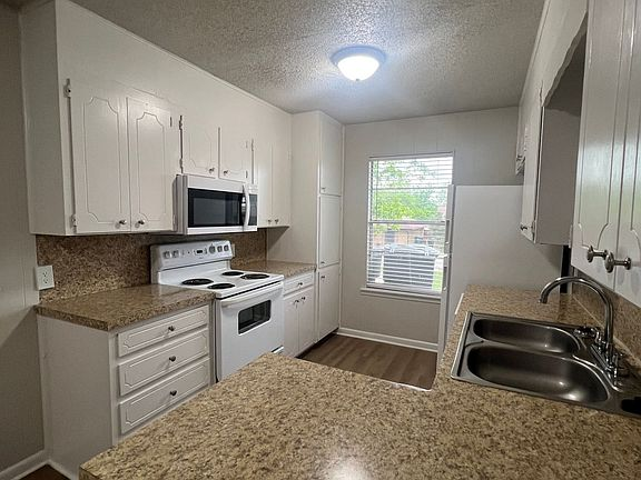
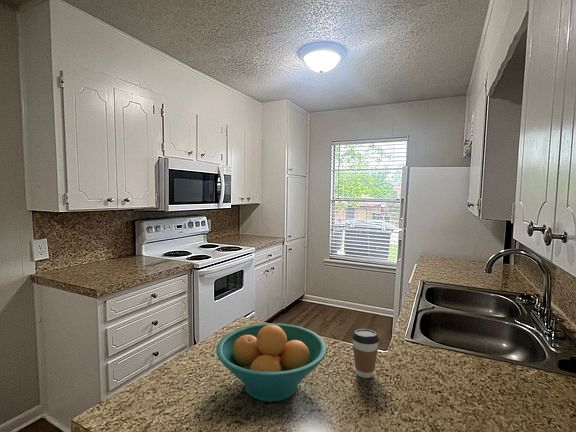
+ coffee cup [351,328,380,379]
+ fruit bowl [215,322,328,403]
